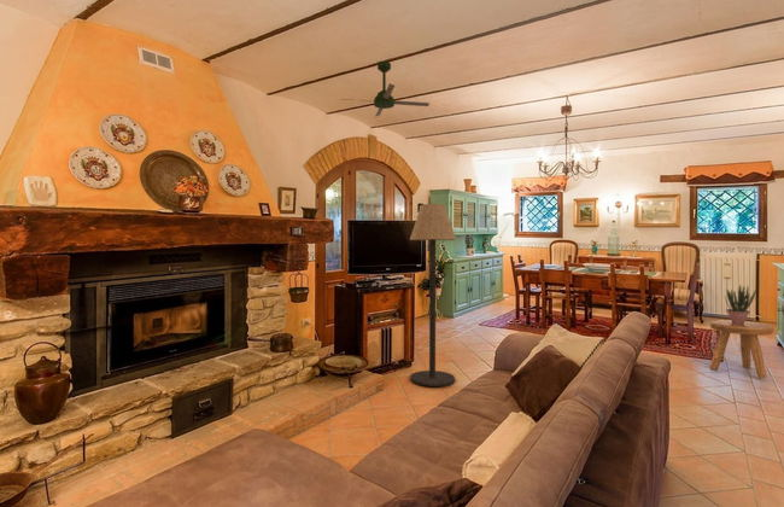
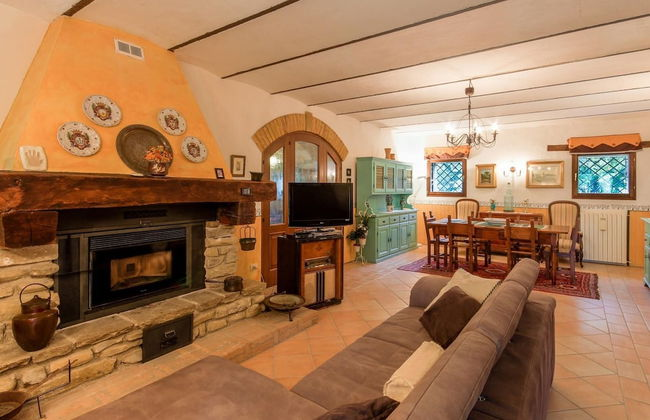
- potted plant [724,284,757,325]
- floor lamp [409,203,457,387]
- ceiling fan [341,60,431,118]
- stool [709,319,774,379]
